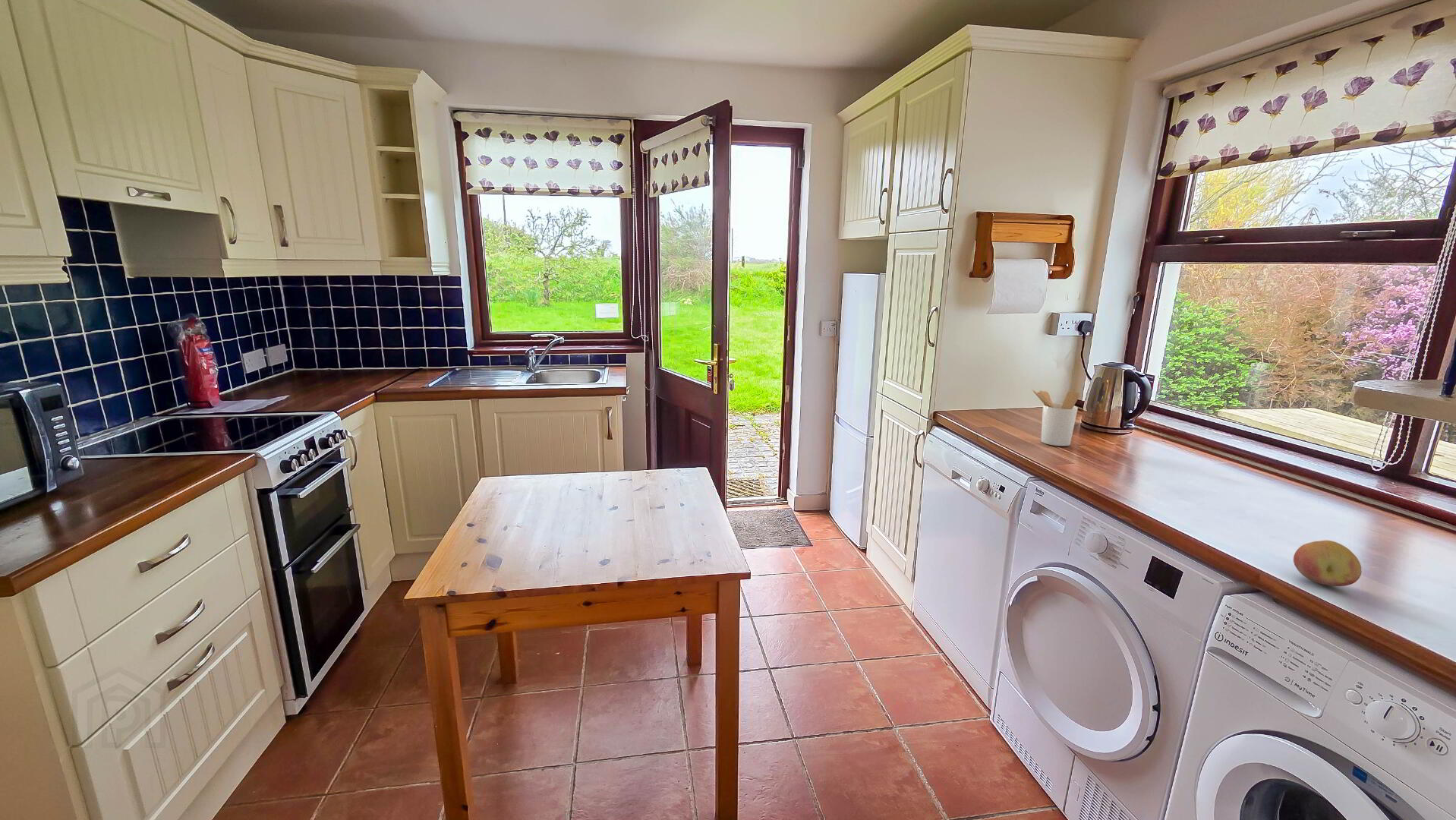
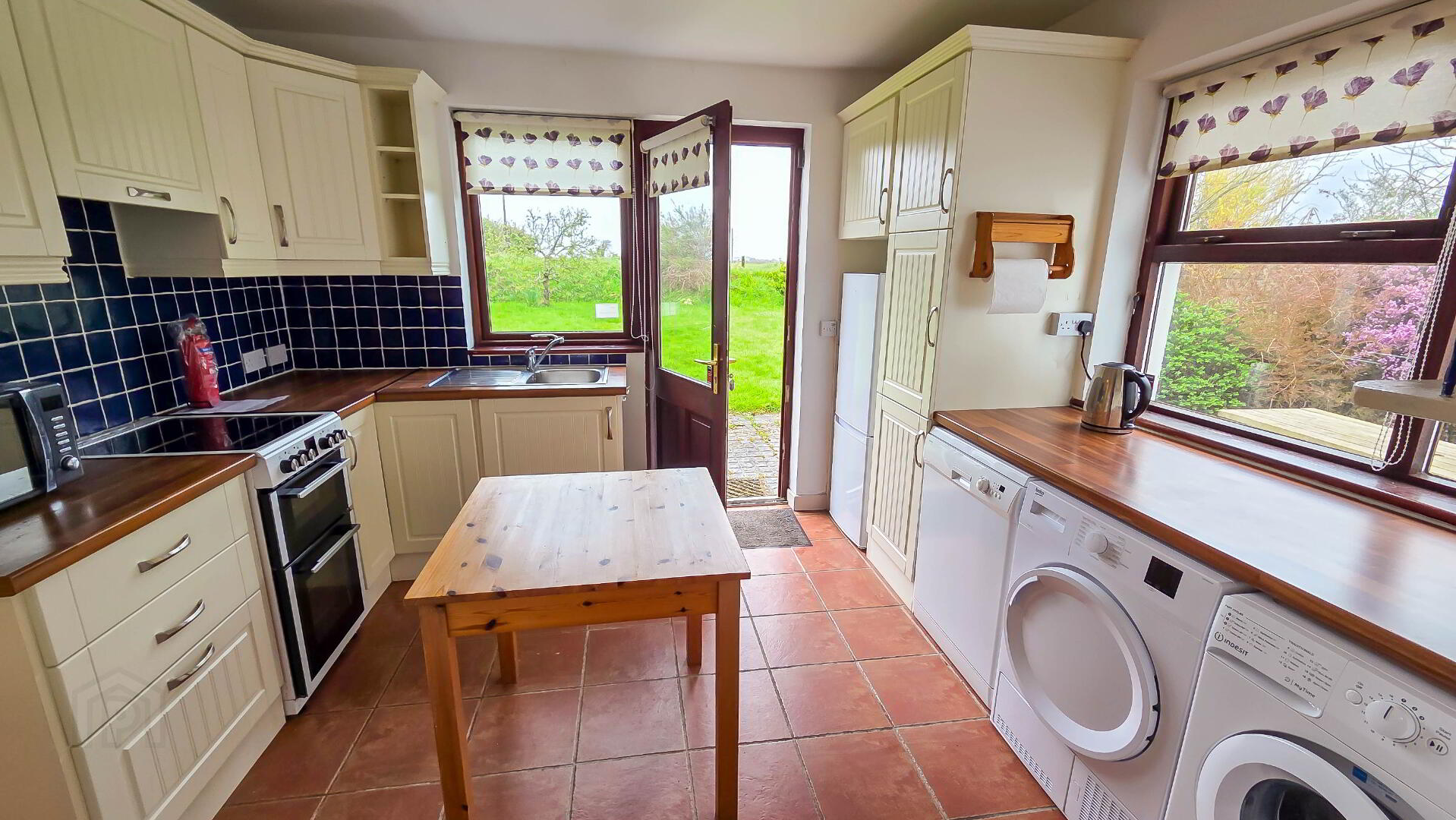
- fruit [1293,540,1363,587]
- utensil holder [1031,388,1080,446]
